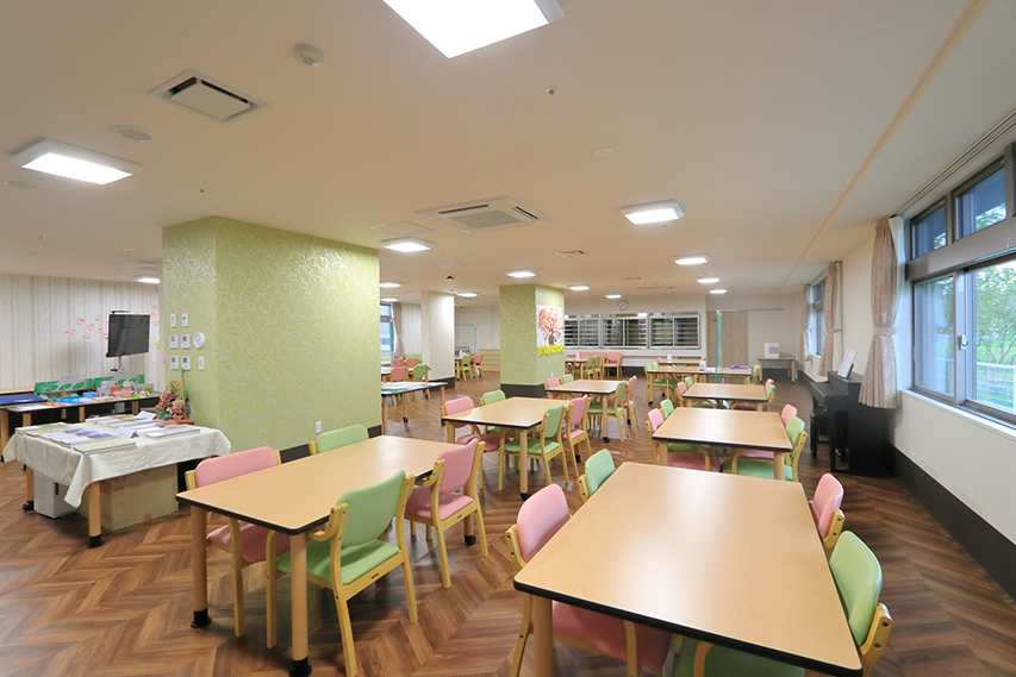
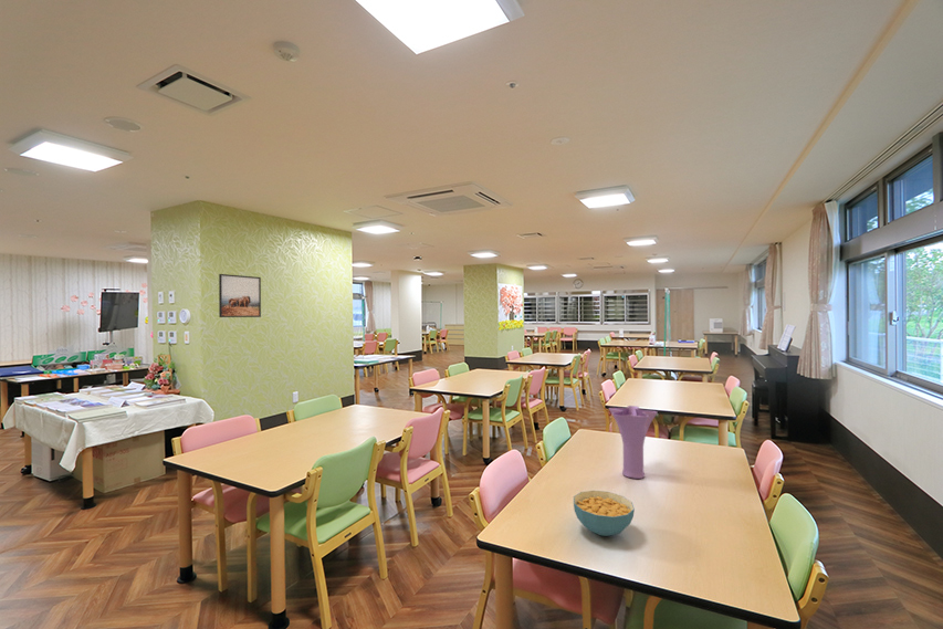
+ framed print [218,273,262,318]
+ vase [608,405,659,480]
+ cereal bowl [573,490,636,537]
